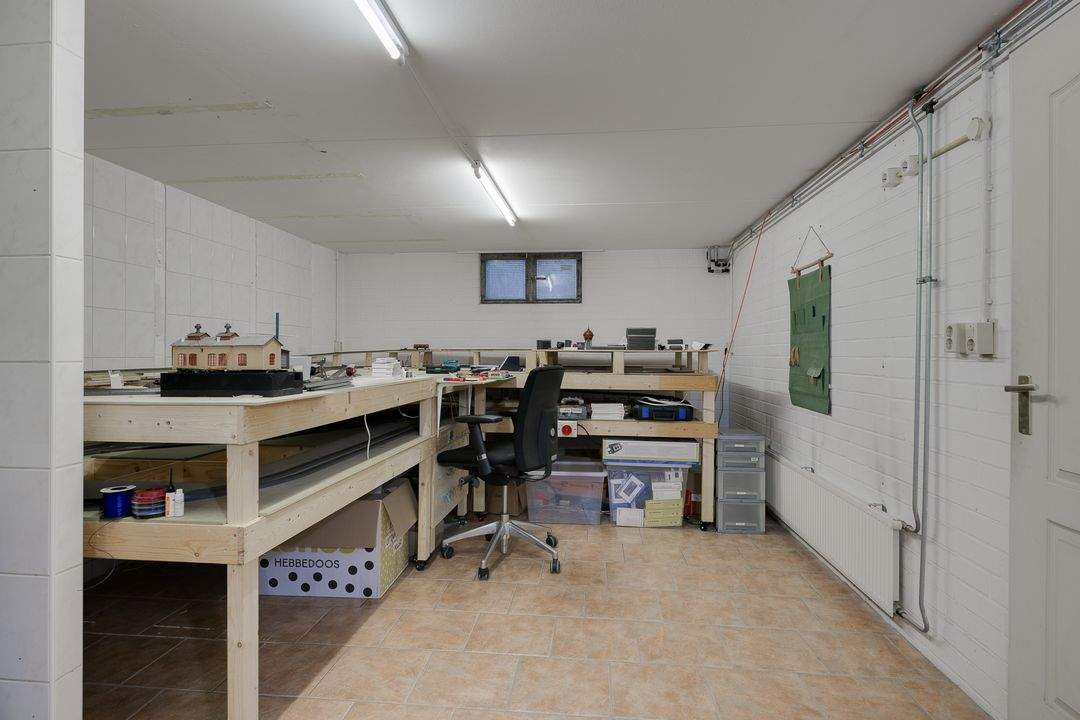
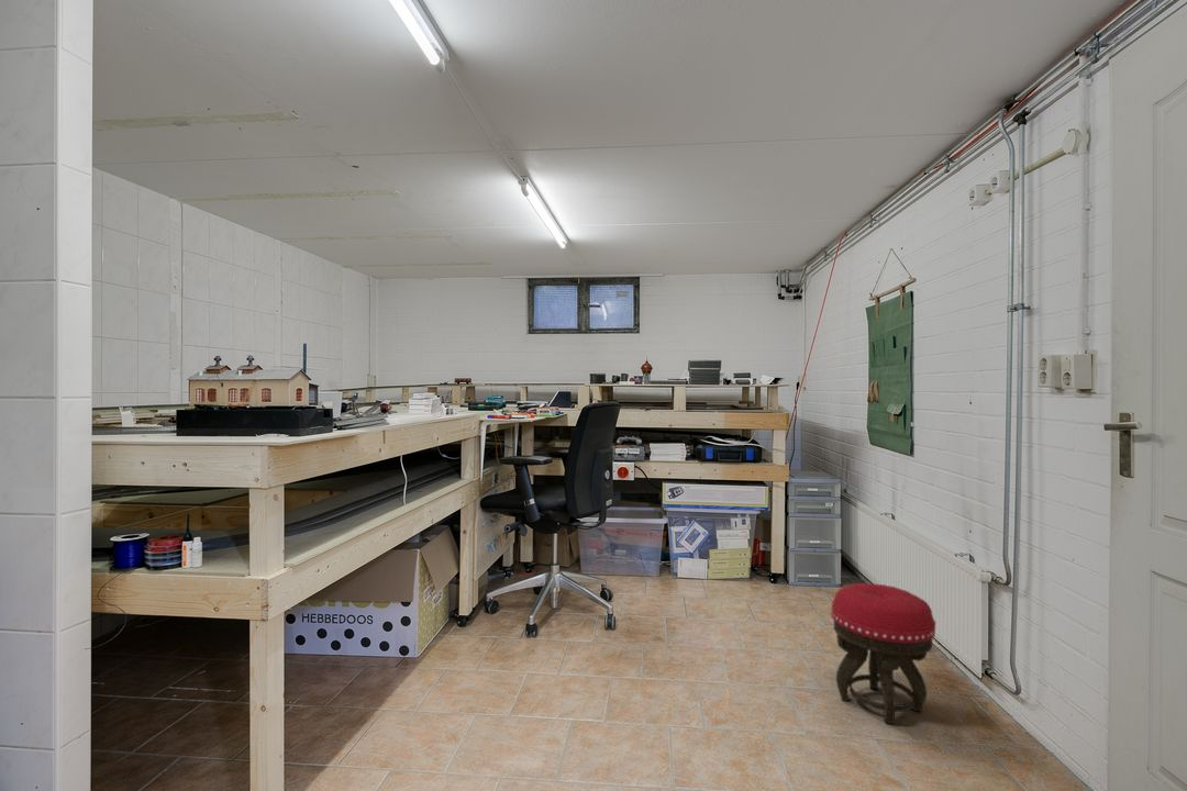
+ stool [830,582,936,726]
